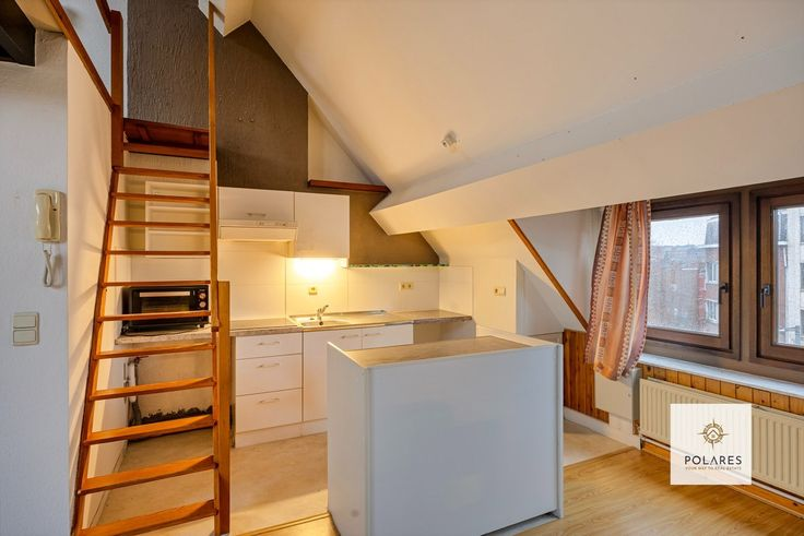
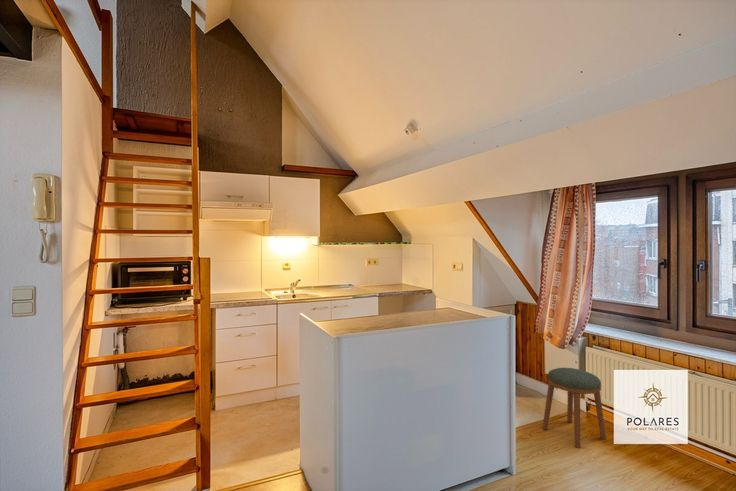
+ stool [542,367,607,449]
